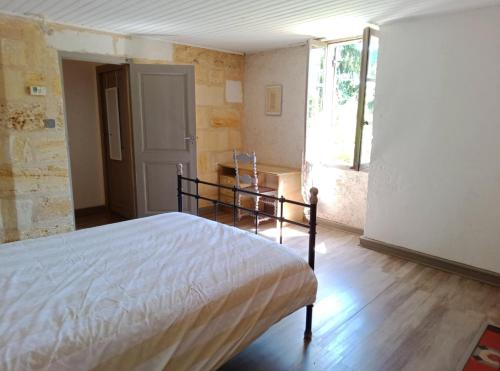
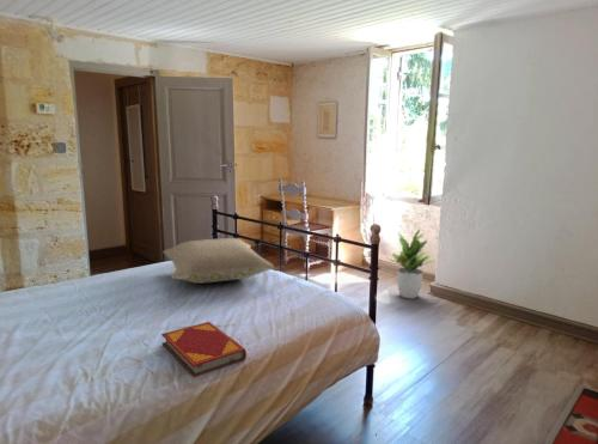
+ pillow [163,237,275,285]
+ hardback book [160,321,248,378]
+ potted plant [390,229,437,300]
